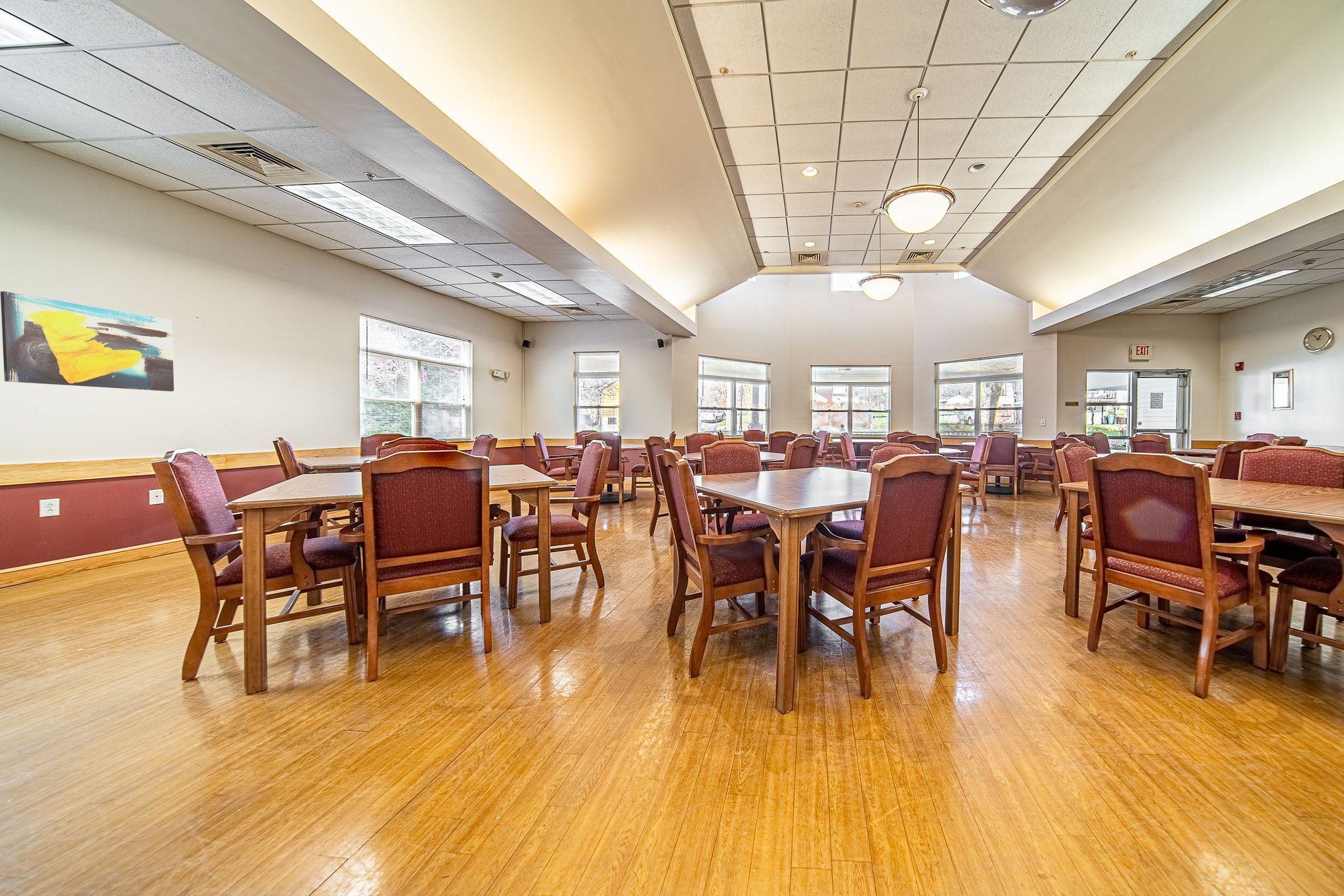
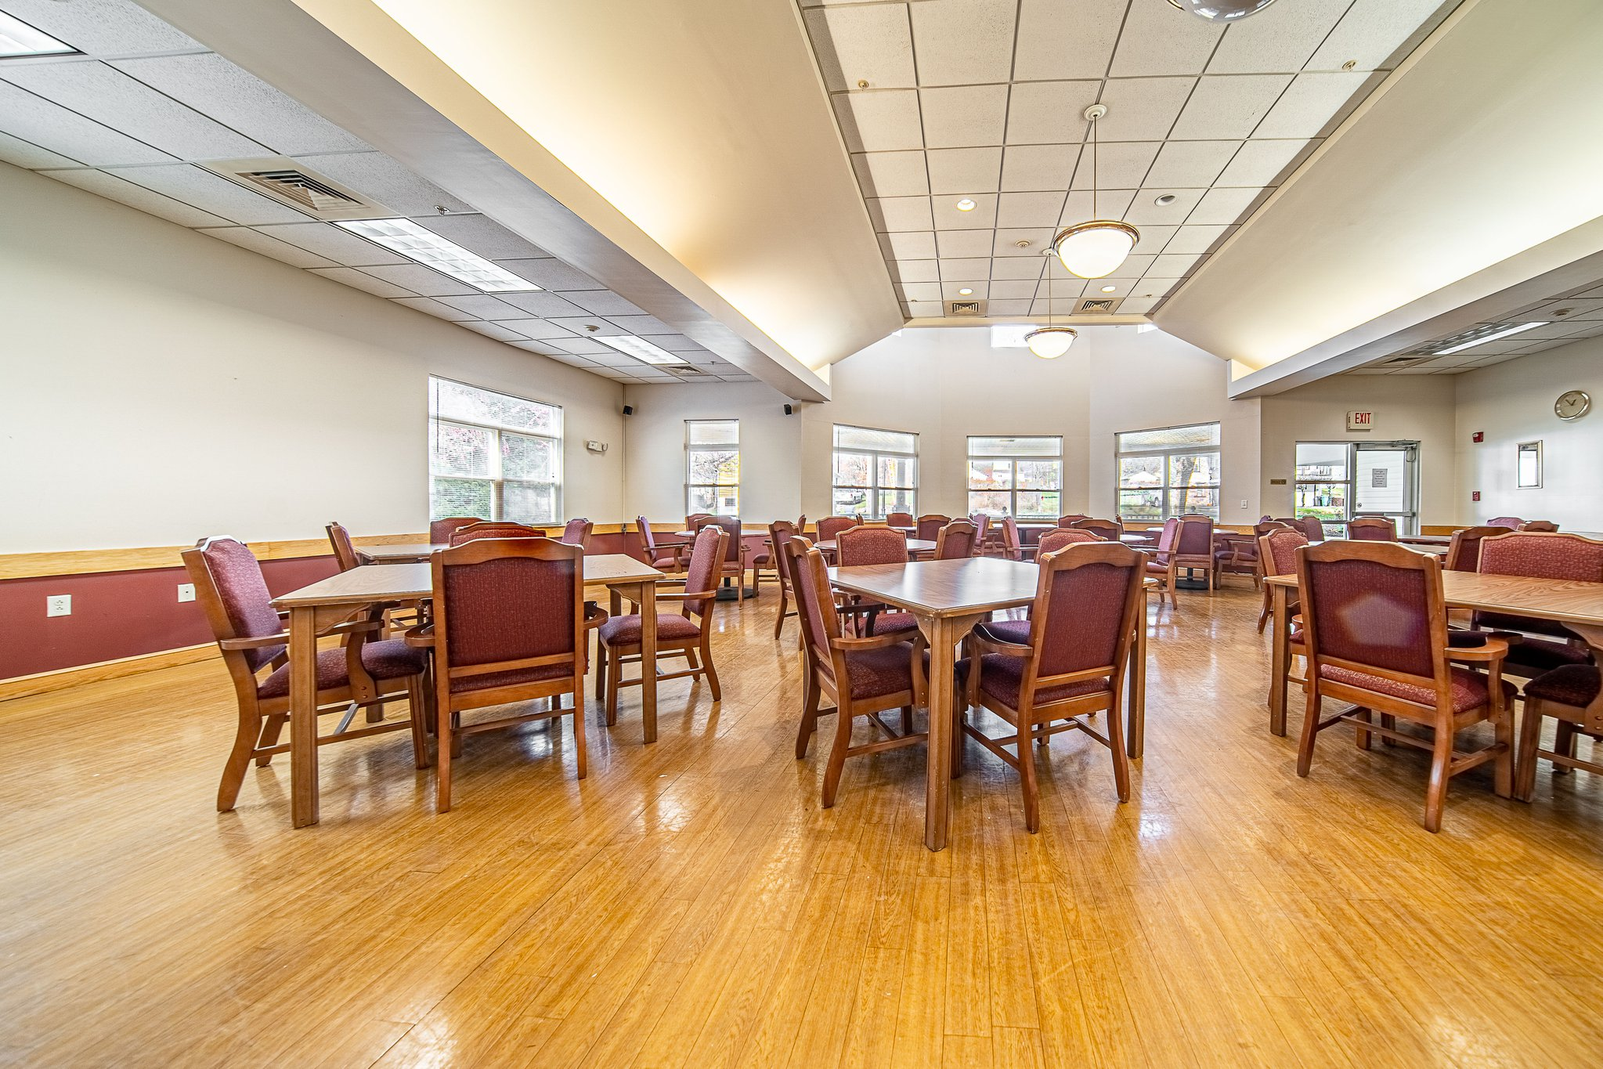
- wall art [0,291,175,392]
